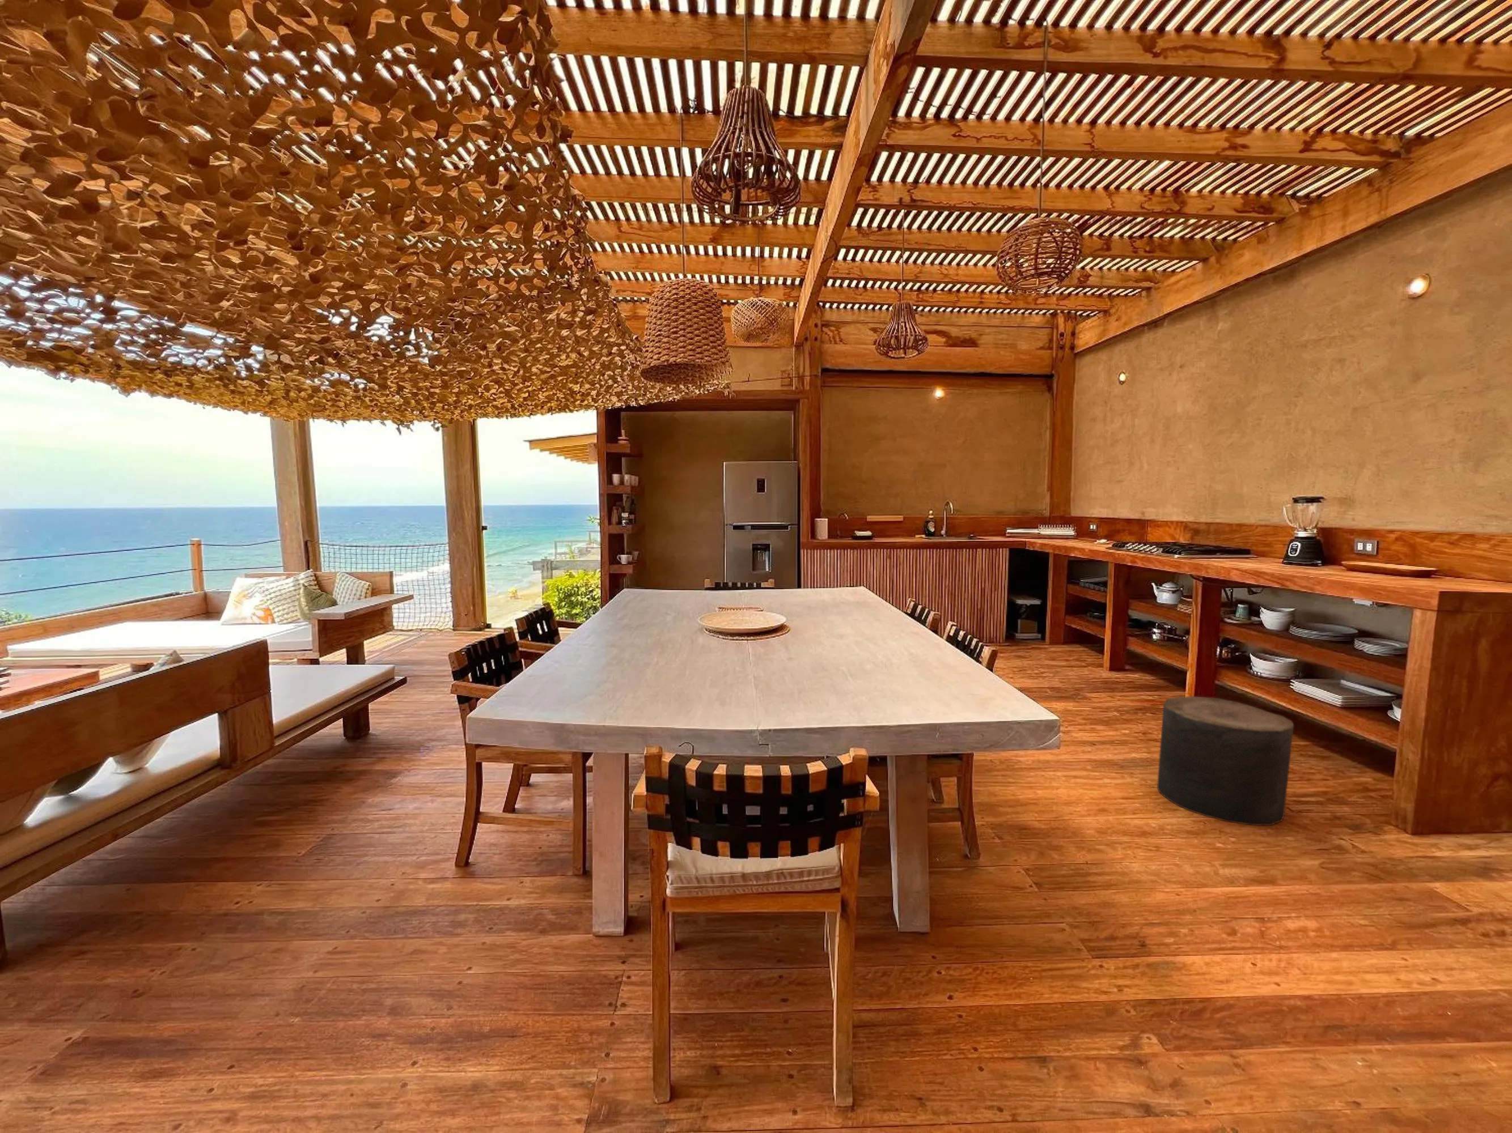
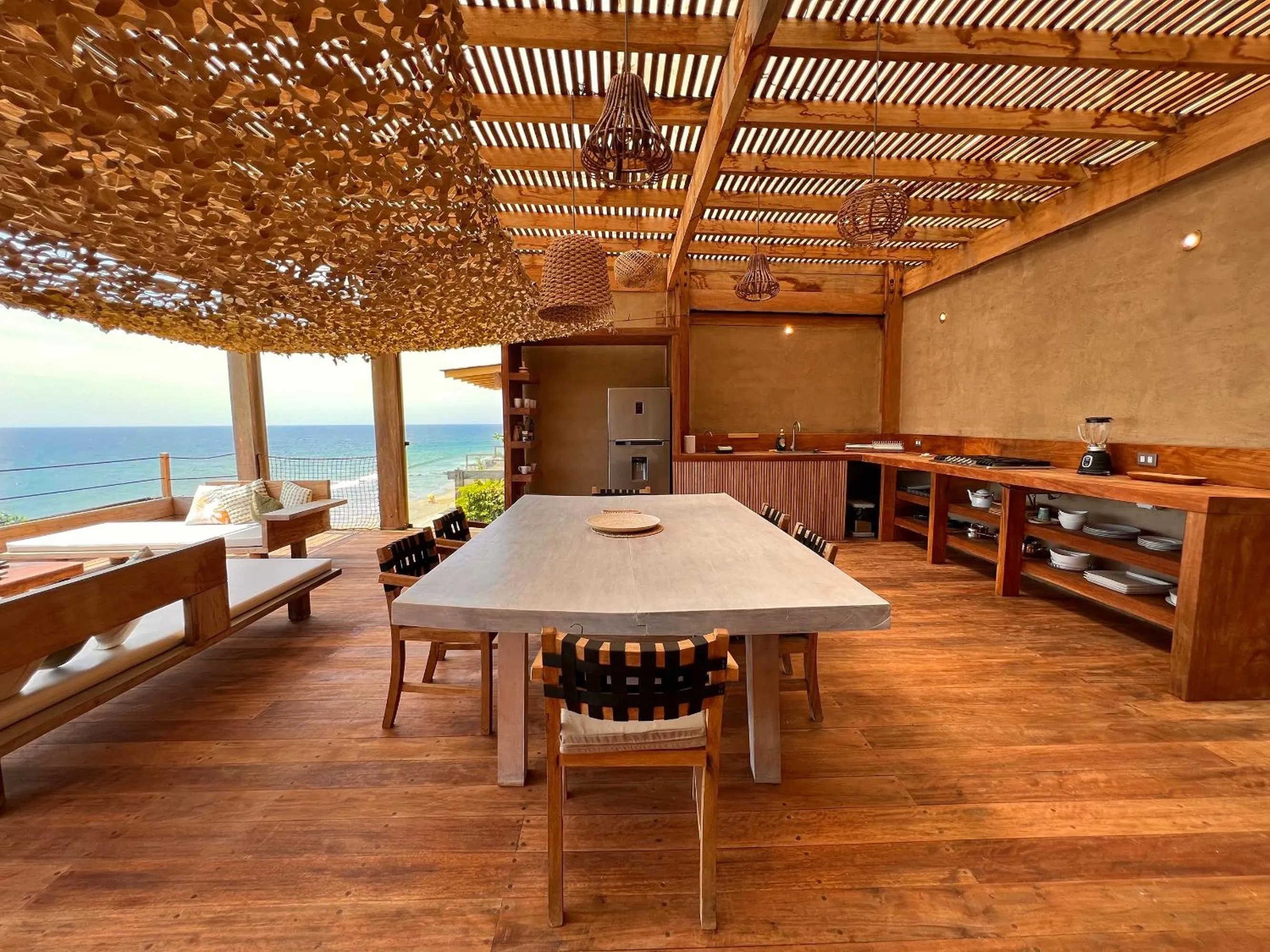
- stool [1156,696,1294,826]
